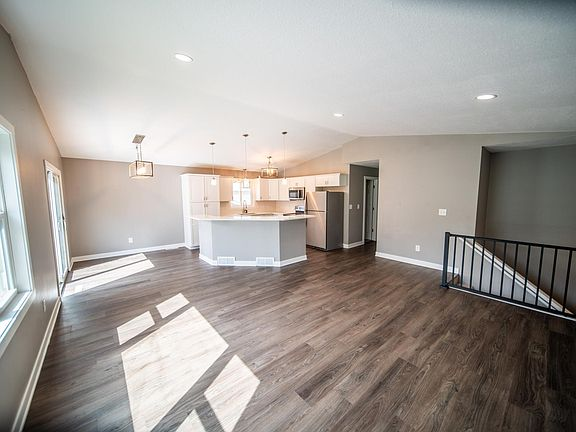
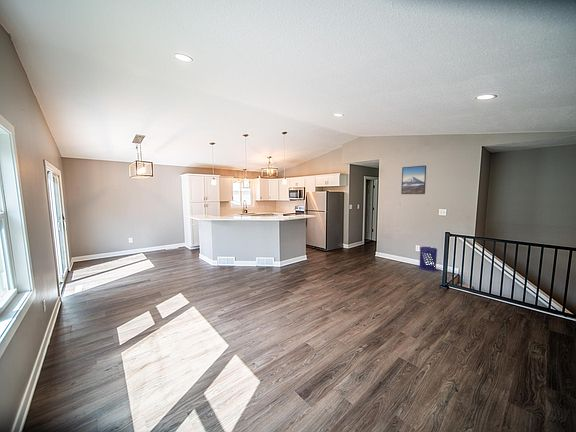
+ waste bin [418,246,438,272]
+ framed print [400,164,427,195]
